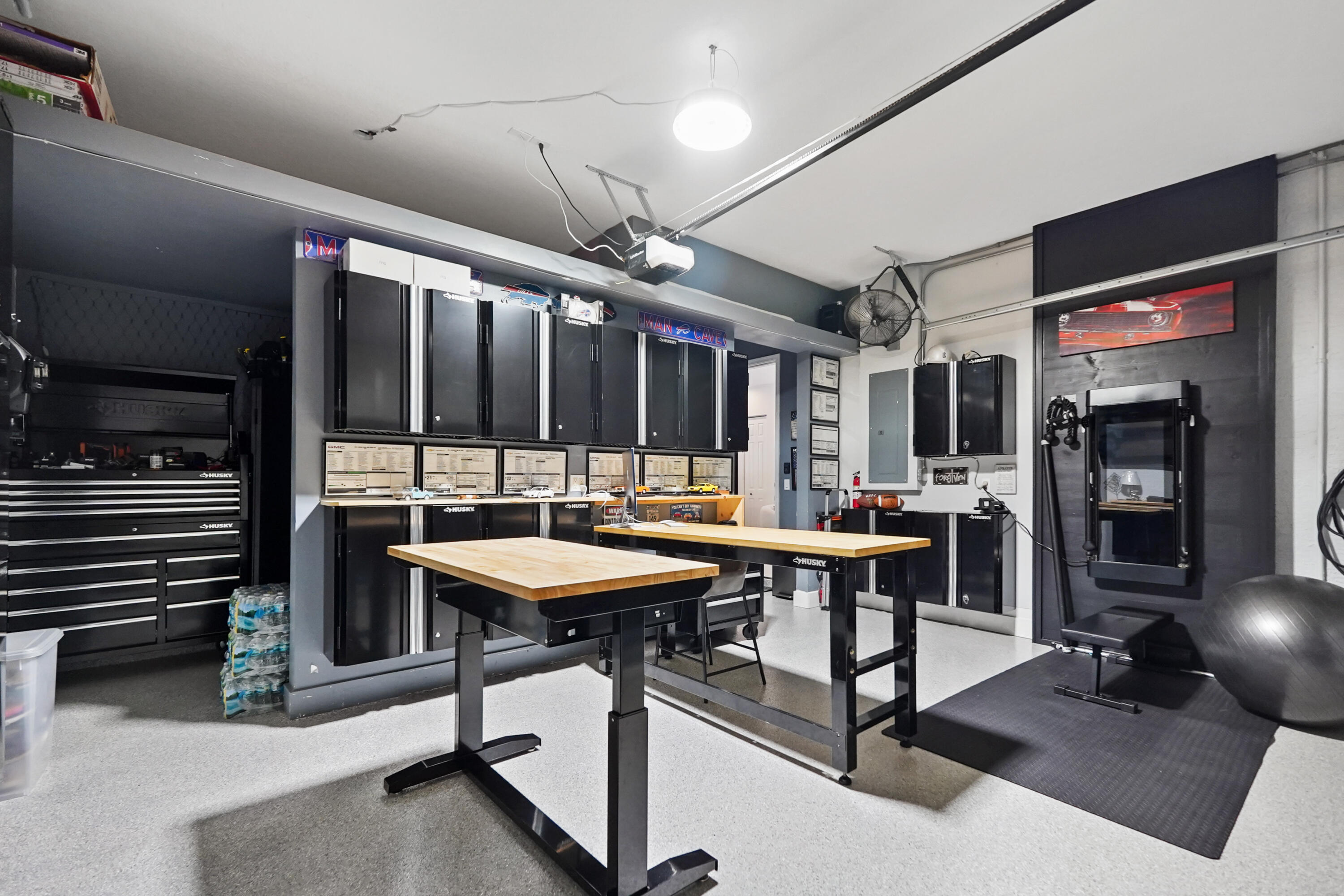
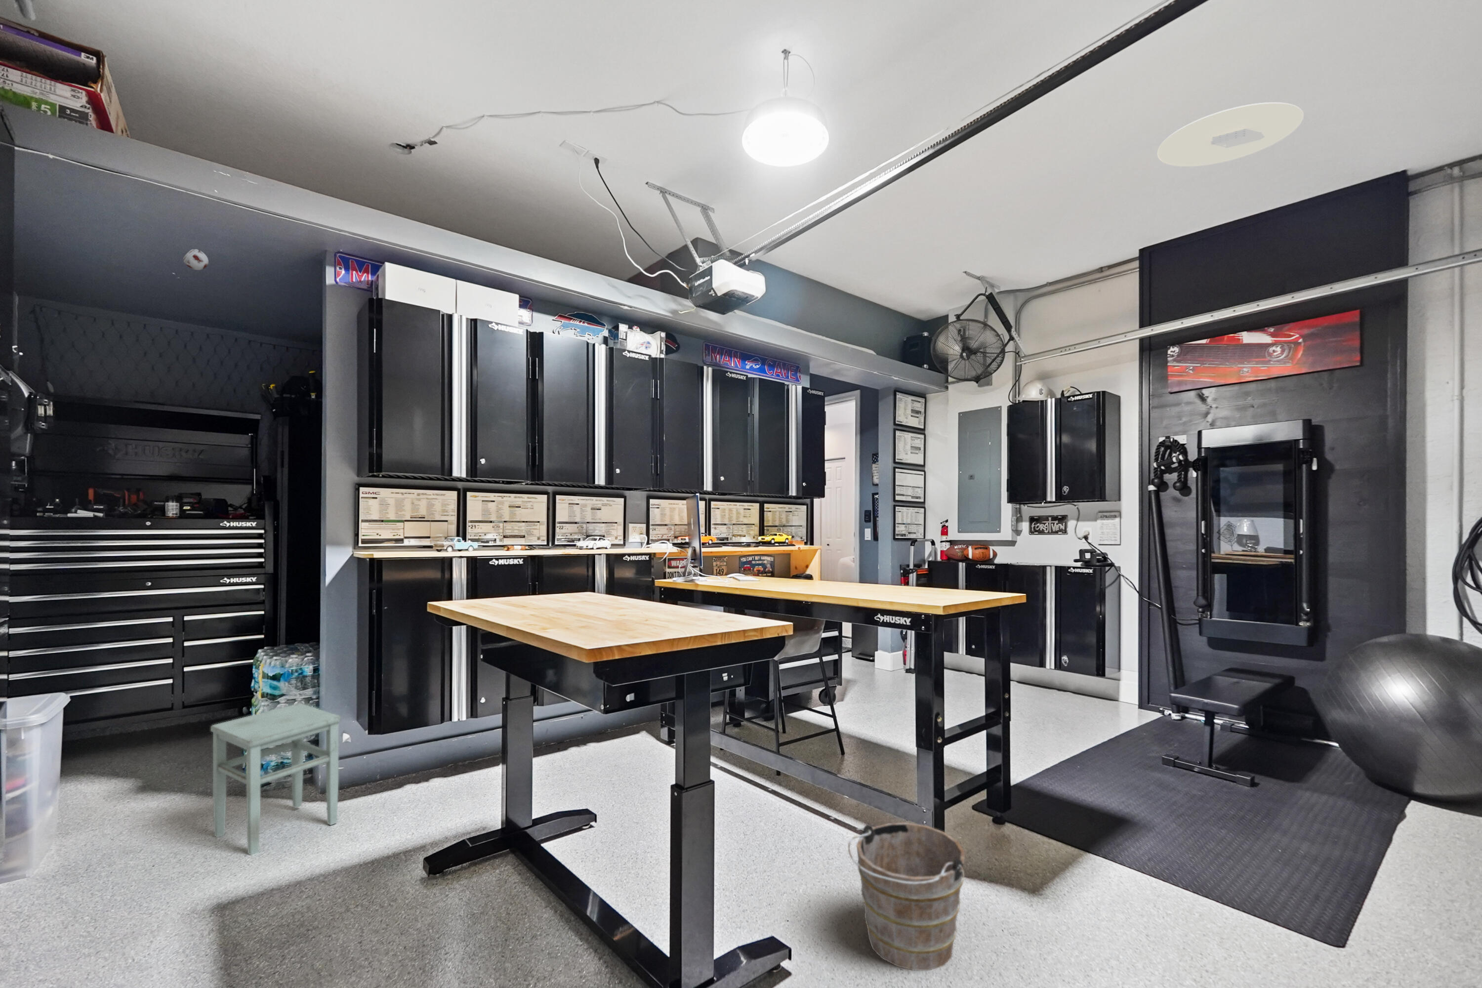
+ smoke detector [183,248,210,271]
+ ceiling light [1157,101,1304,168]
+ bucket [848,821,966,970]
+ stool [210,704,342,856]
